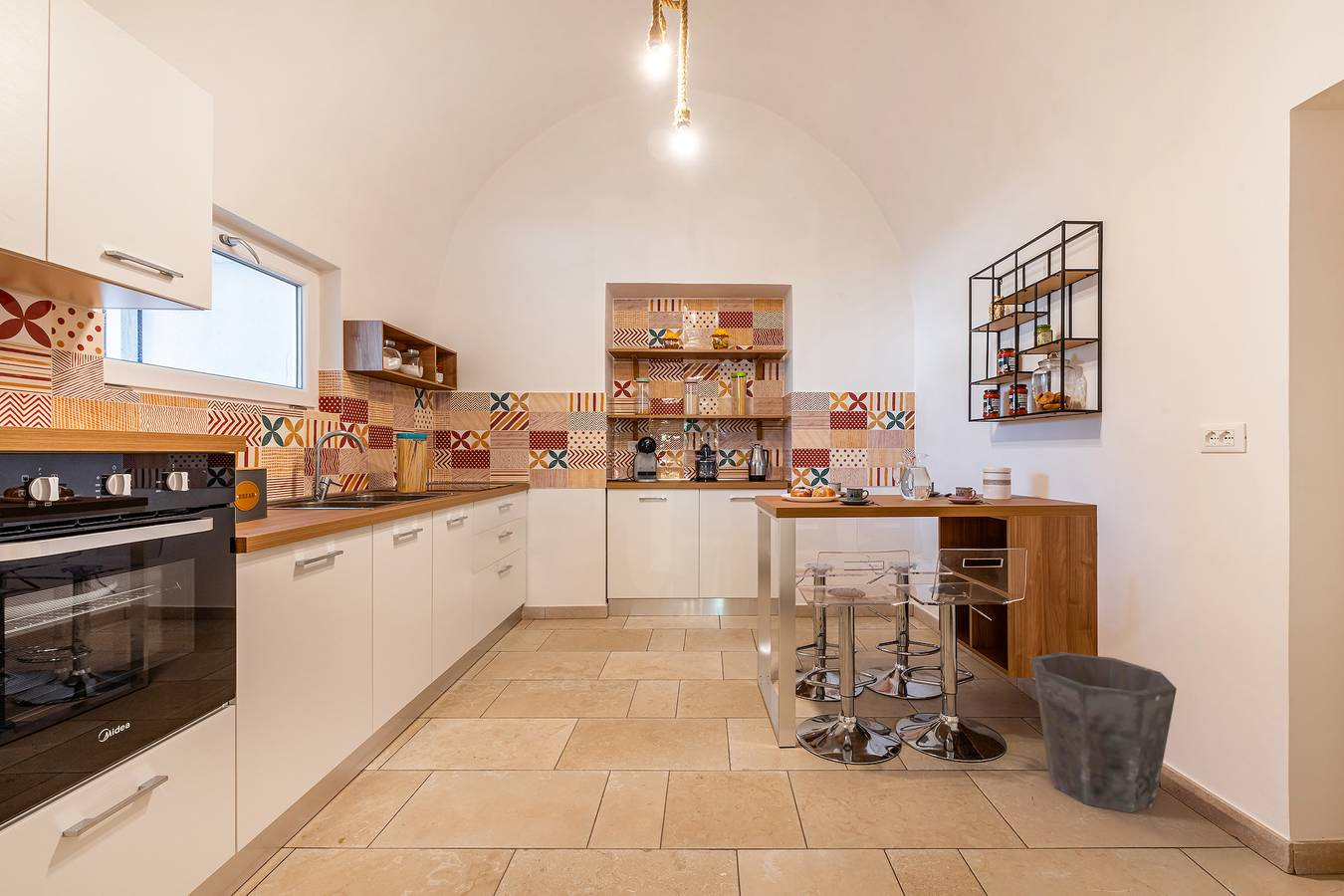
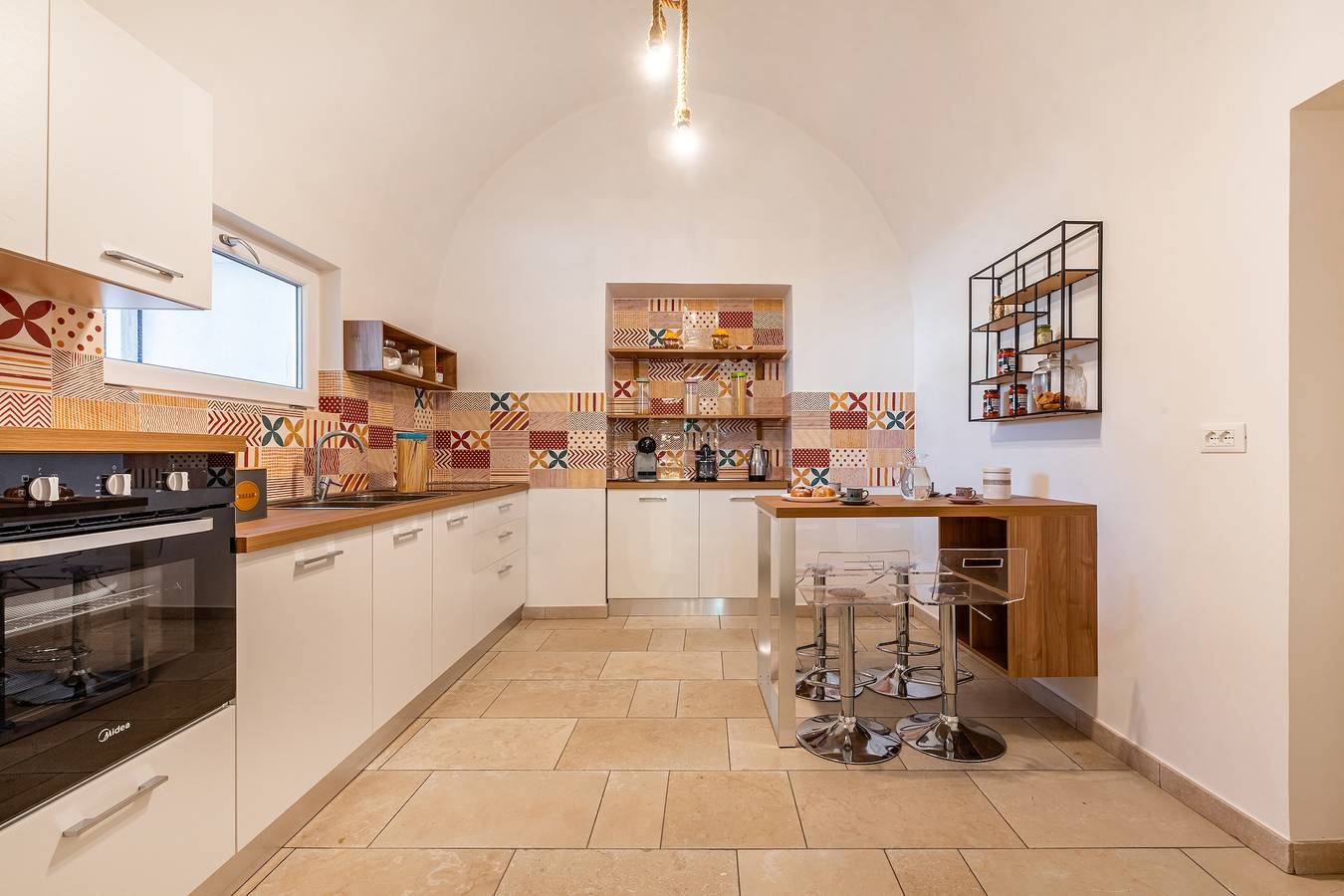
- waste bin [1030,651,1178,814]
